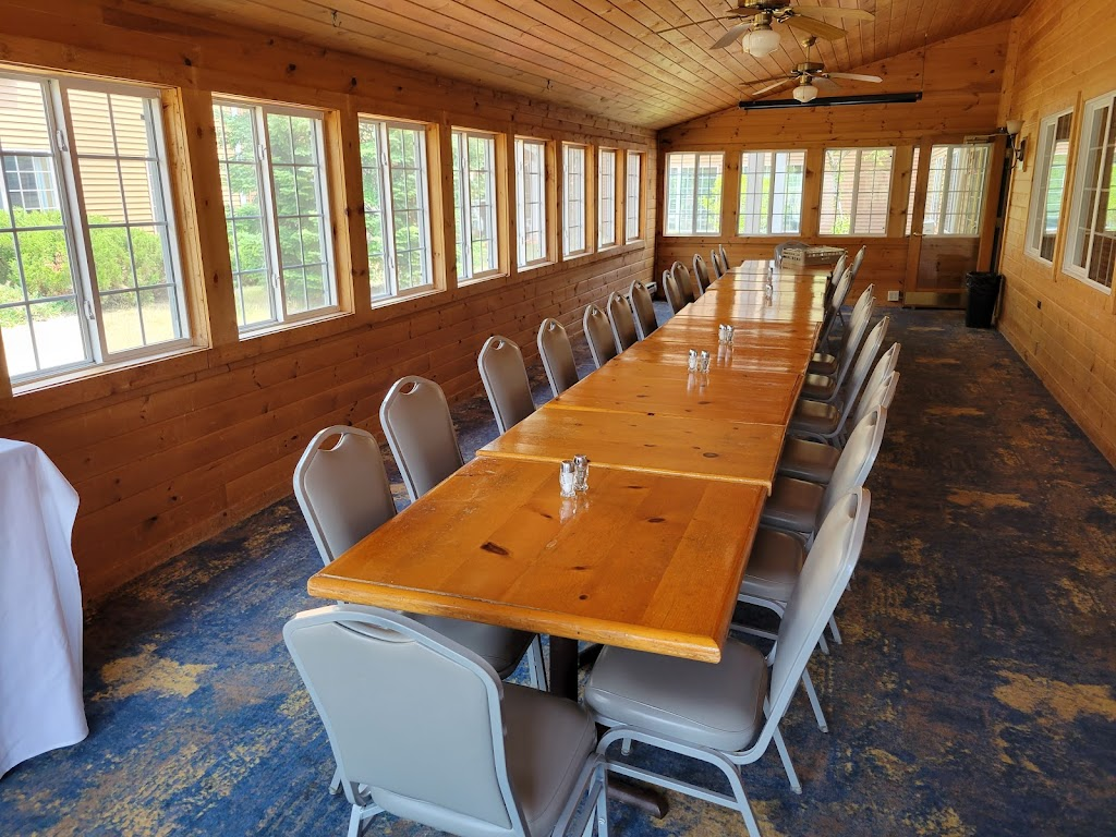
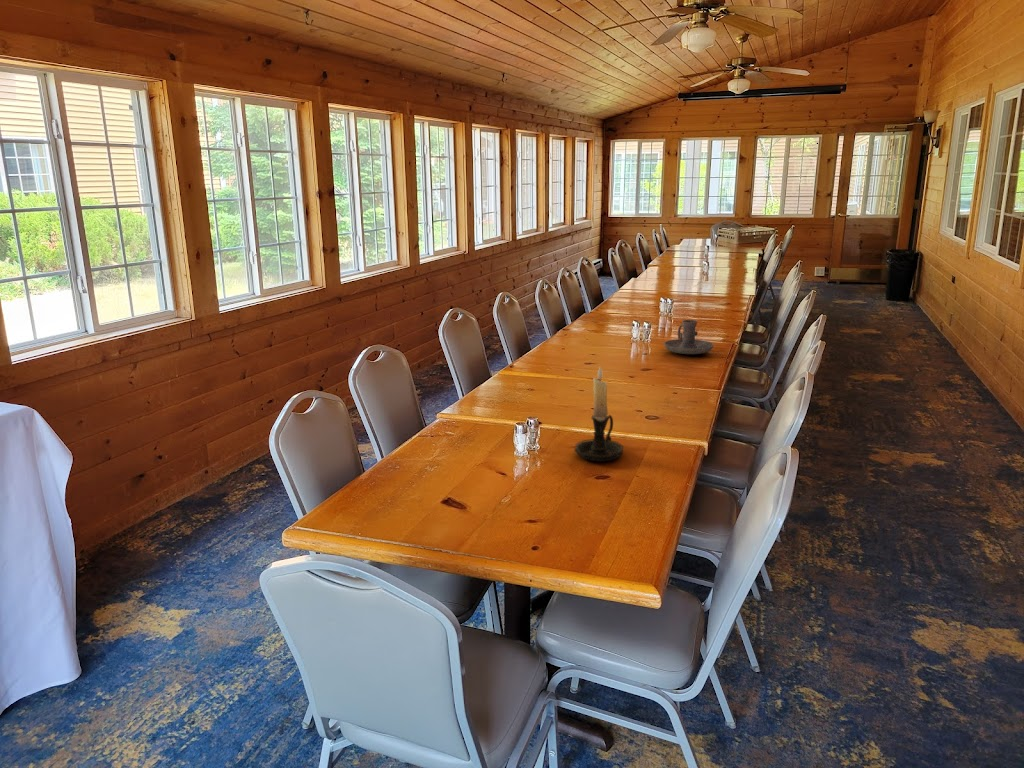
+ candle holder [574,365,624,463]
+ candle holder [663,319,714,355]
